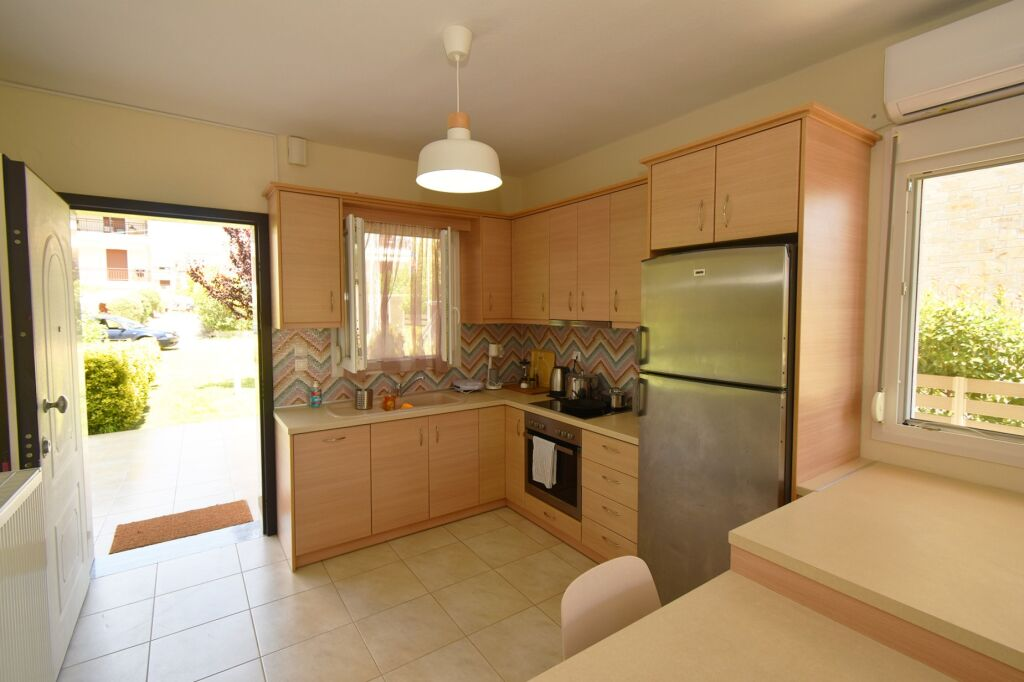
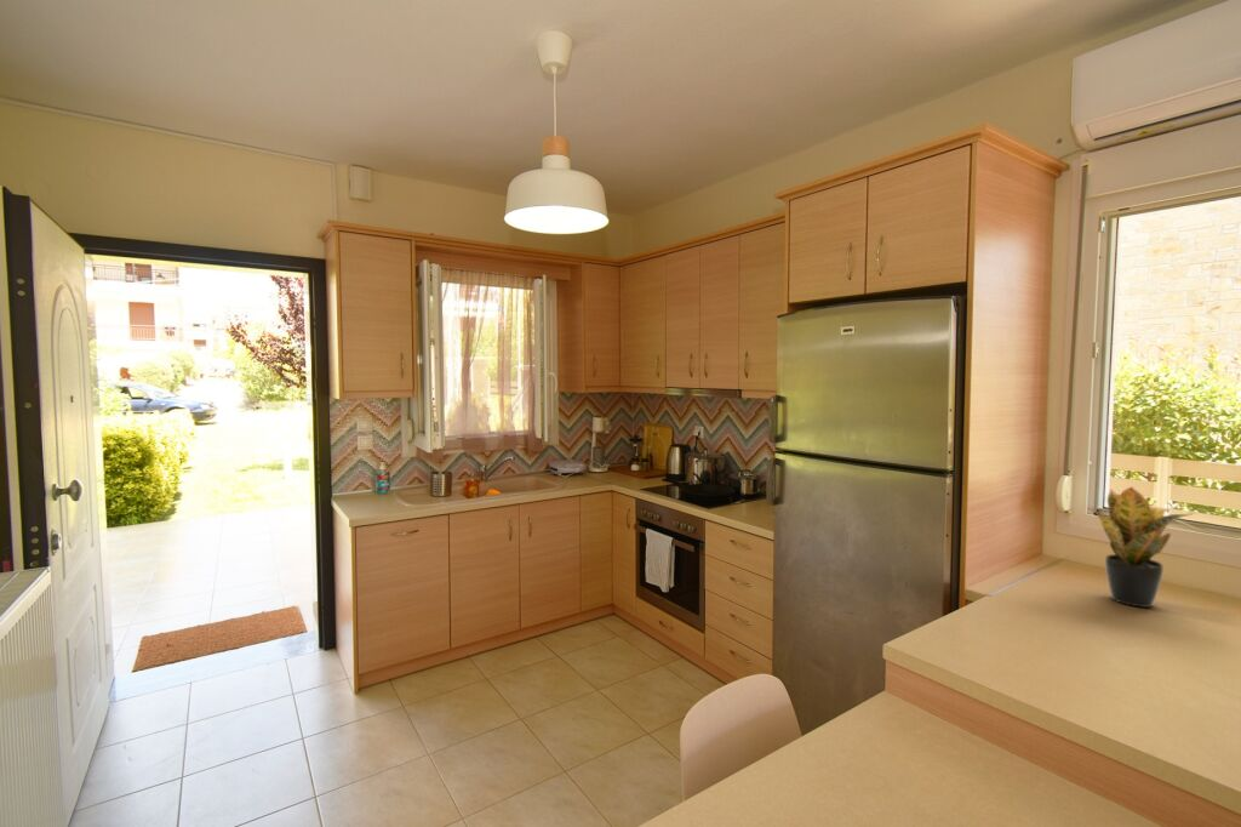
+ potted plant [1086,485,1195,609]
